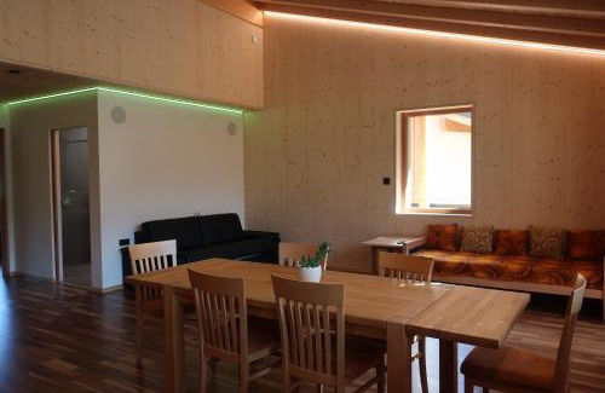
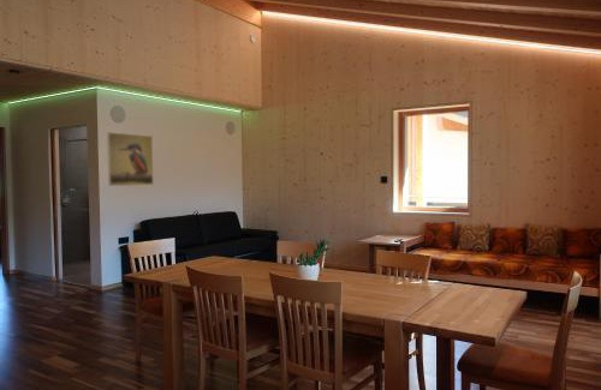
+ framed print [106,131,154,187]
